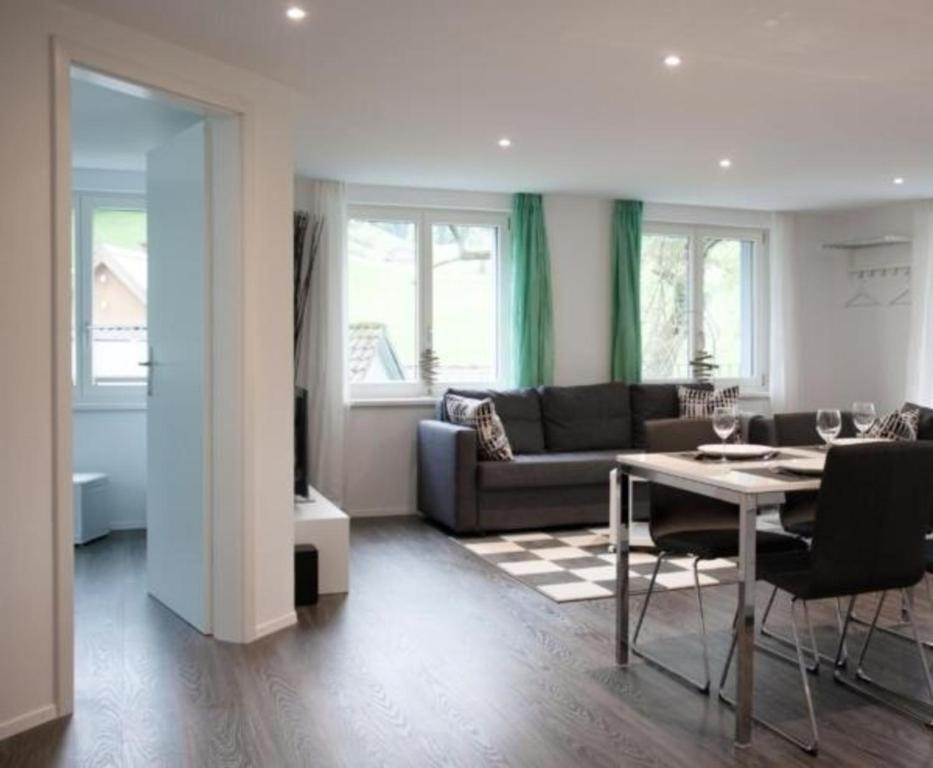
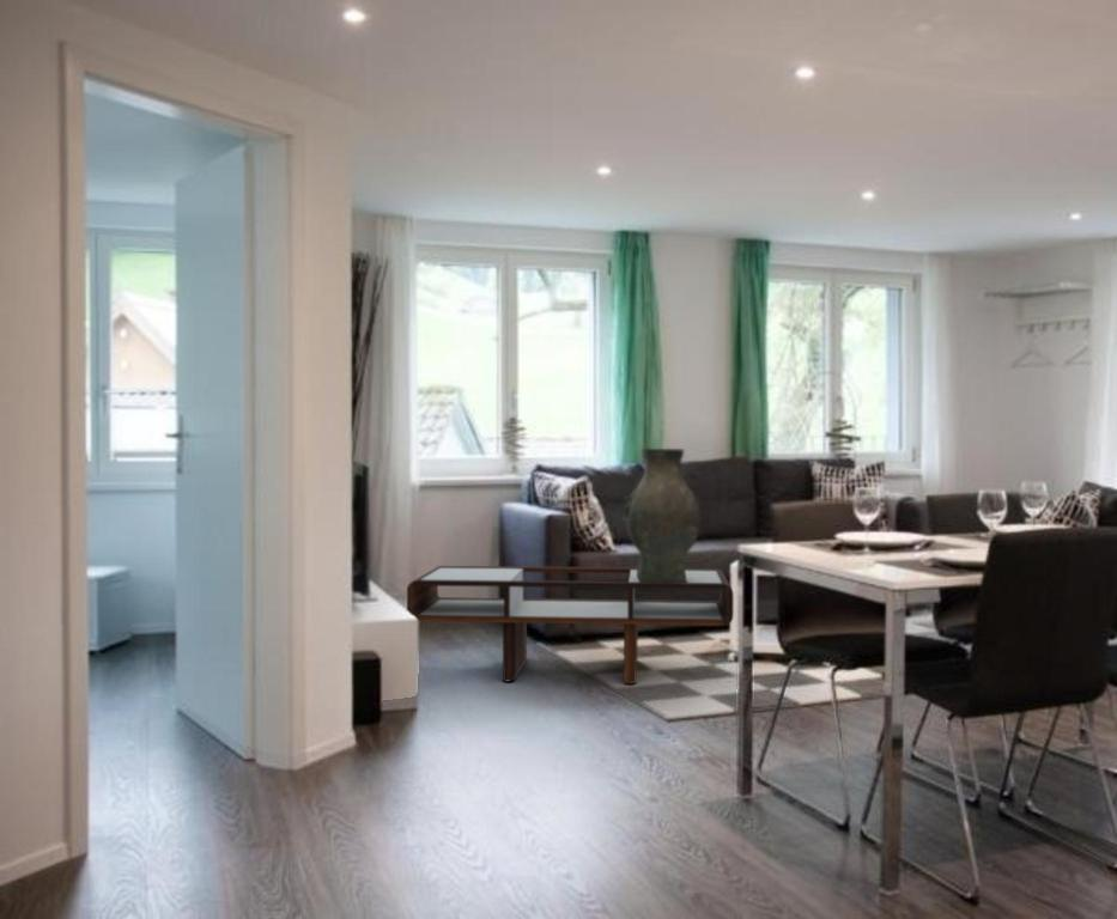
+ vase [621,448,703,583]
+ coffee table [406,565,735,684]
